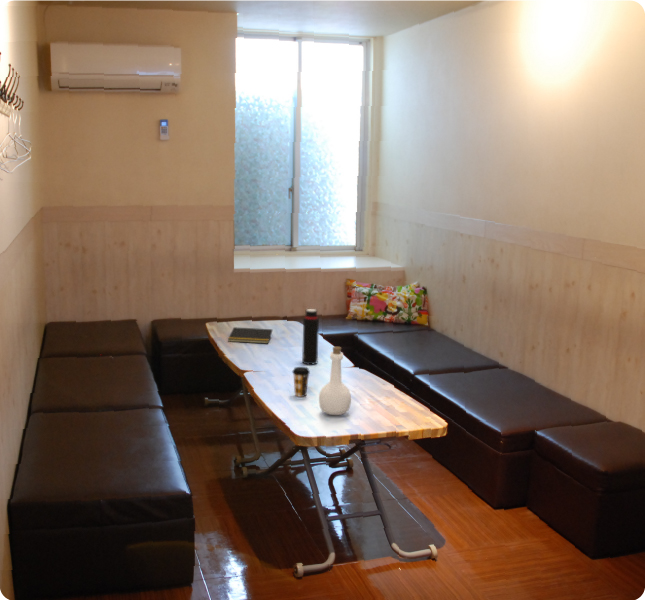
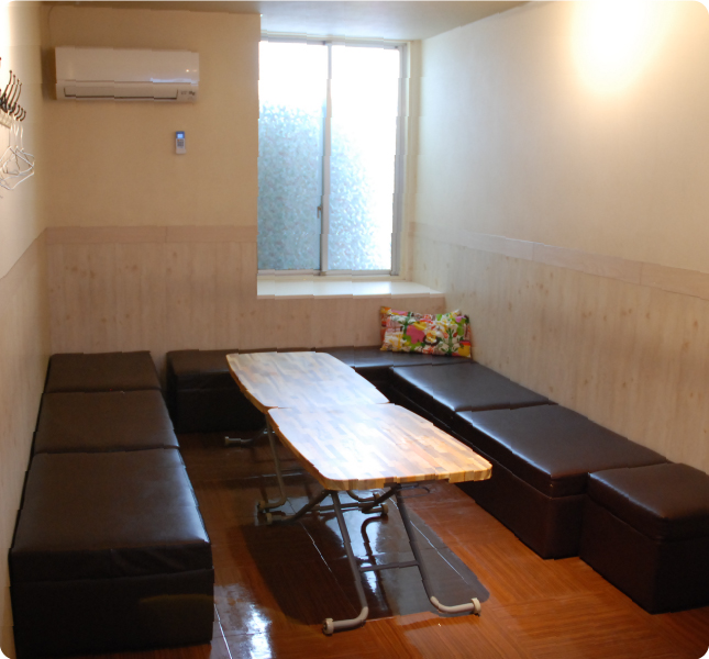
- bottle [318,346,352,416]
- water bottle [301,308,320,365]
- notepad [227,326,273,344]
- coffee cup [291,366,311,398]
